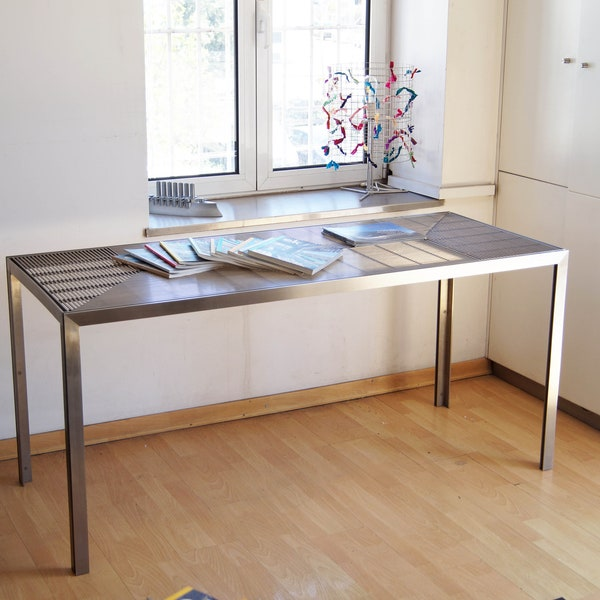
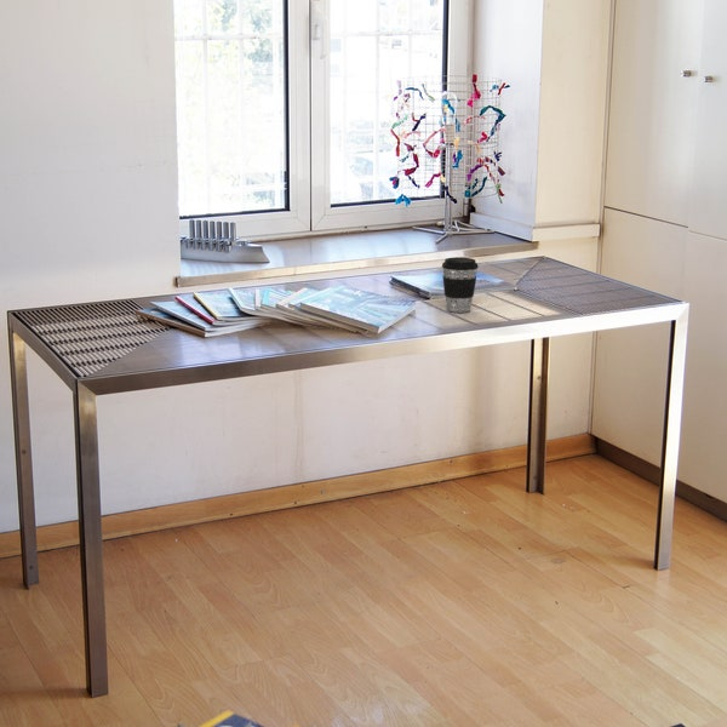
+ coffee cup [441,256,480,314]
